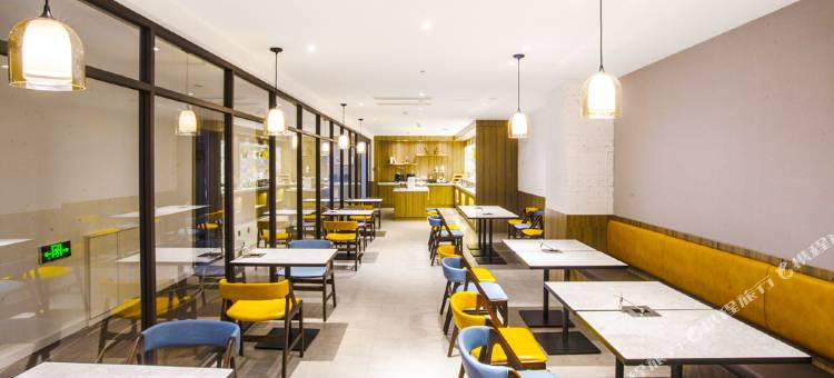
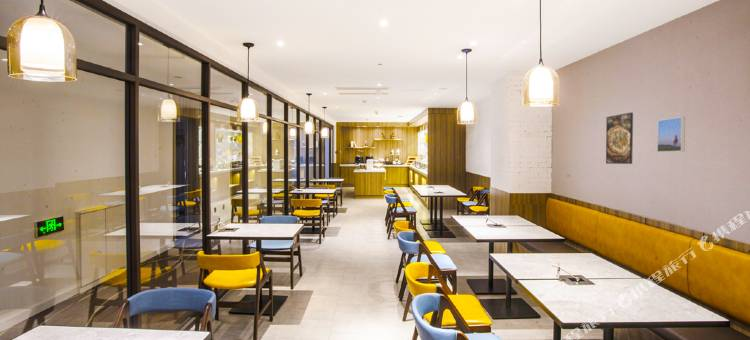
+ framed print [656,116,686,153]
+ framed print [605,111,634,165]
